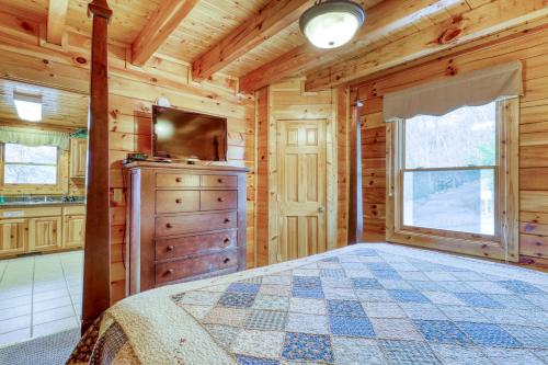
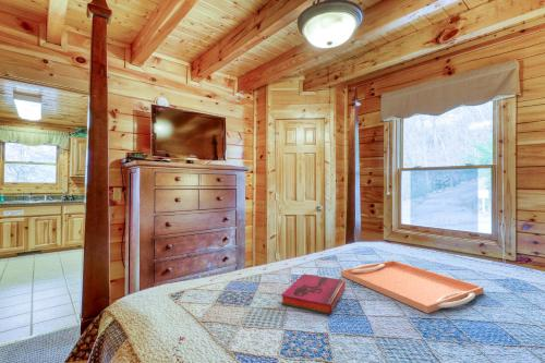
+ serving tray [340,259,484,315]
+ hardback book [280,273,347,315]
